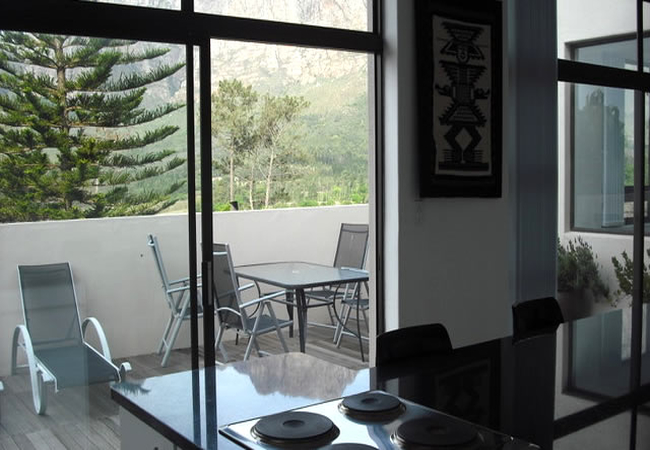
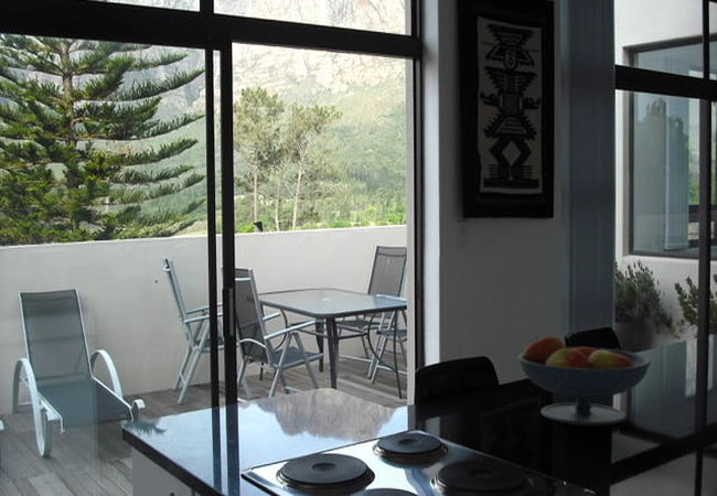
+ fruit bowl [517,334,652,427]
